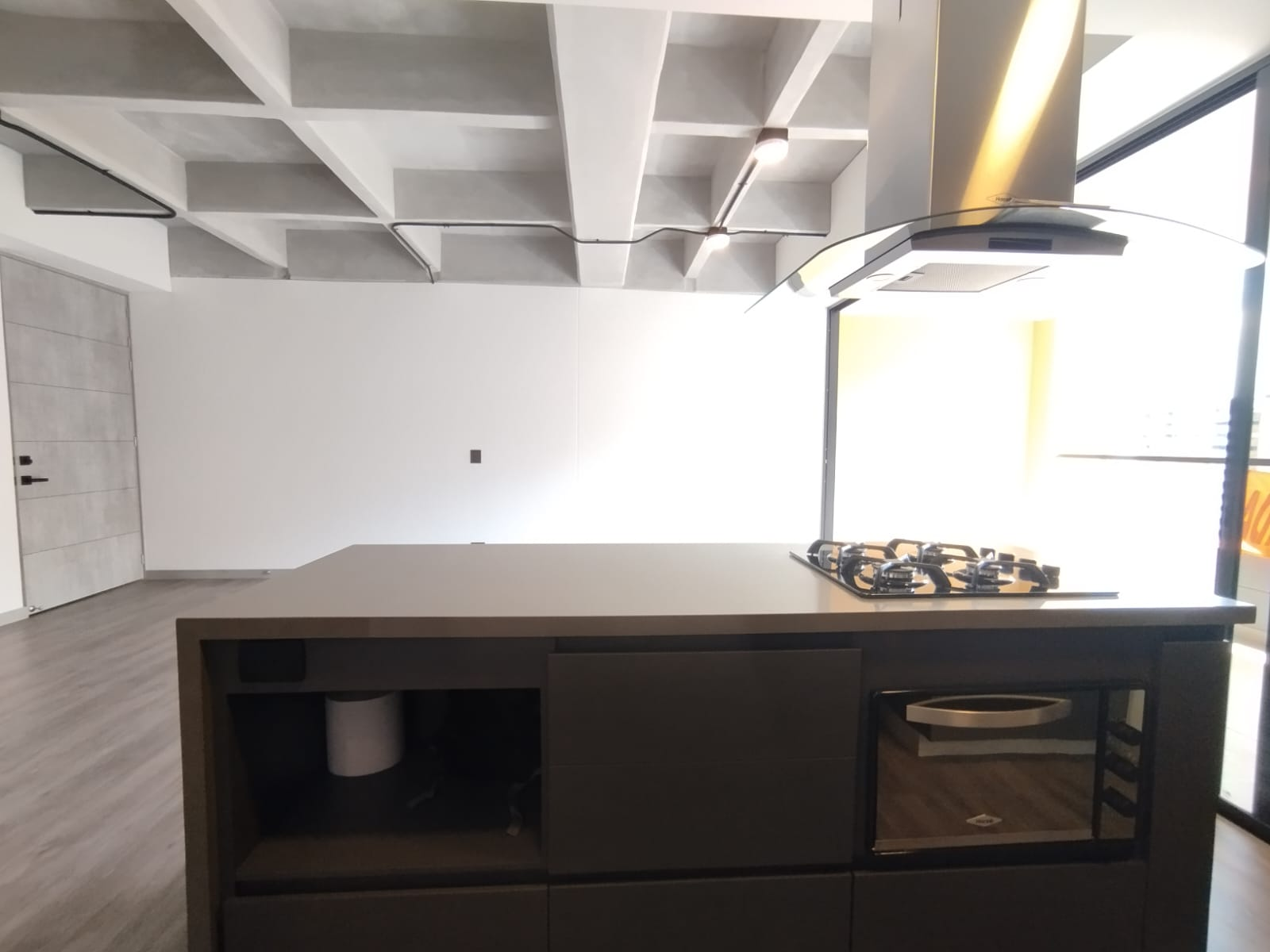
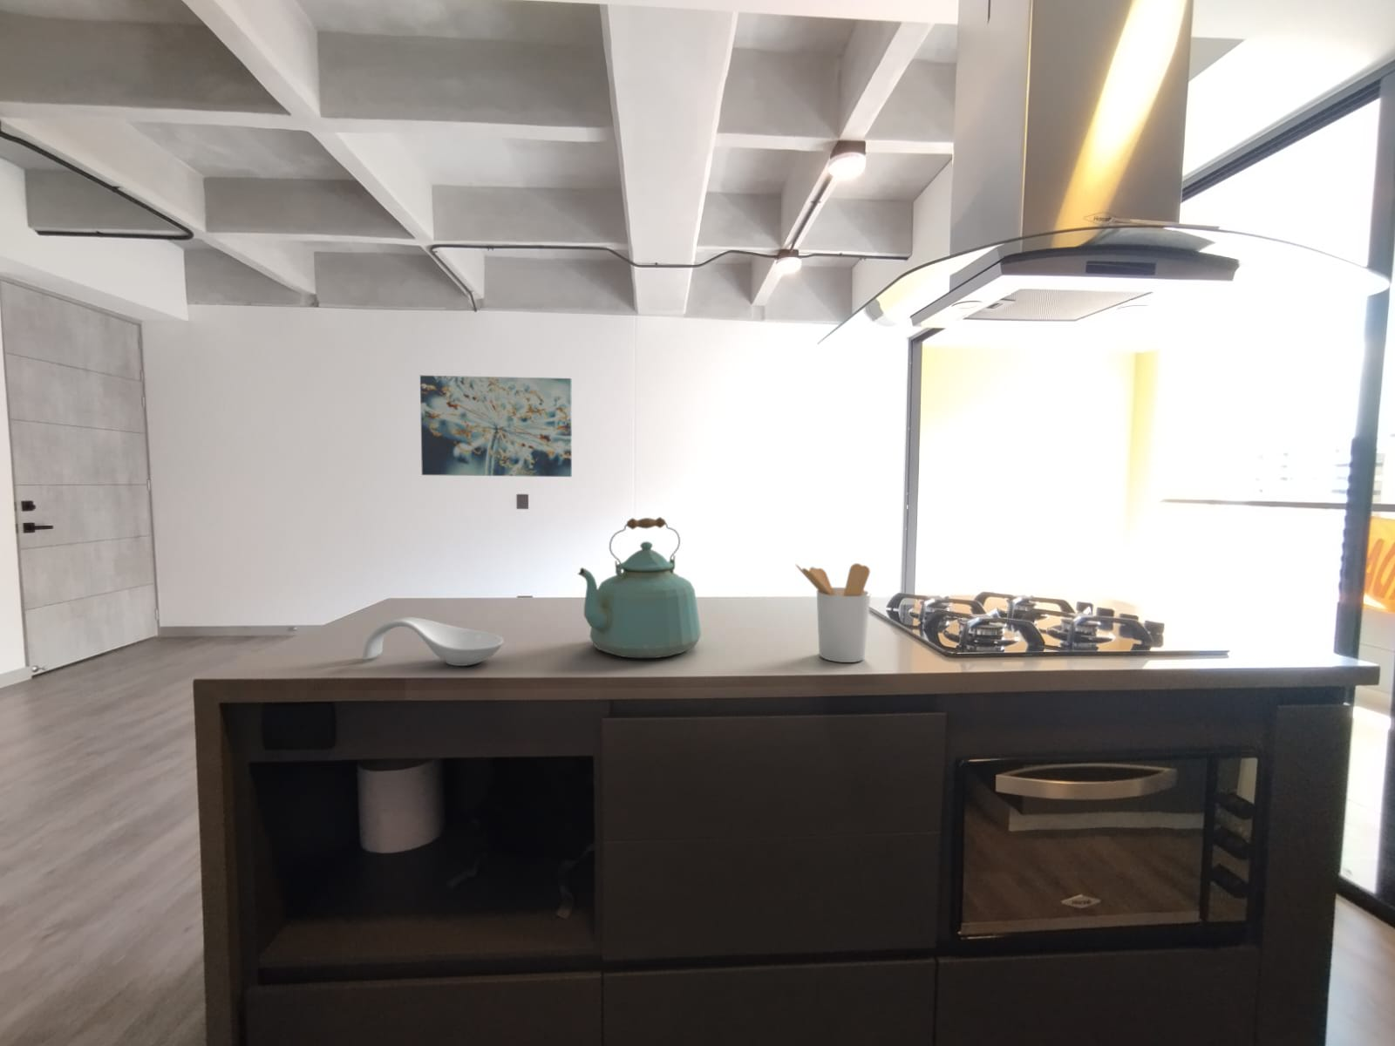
+ utensil holder [794,563,871,664]
+ kettle [577,516,702,659]
+ wall art [420,375,572,478]
+ spoon rest [361,616,505,667]
